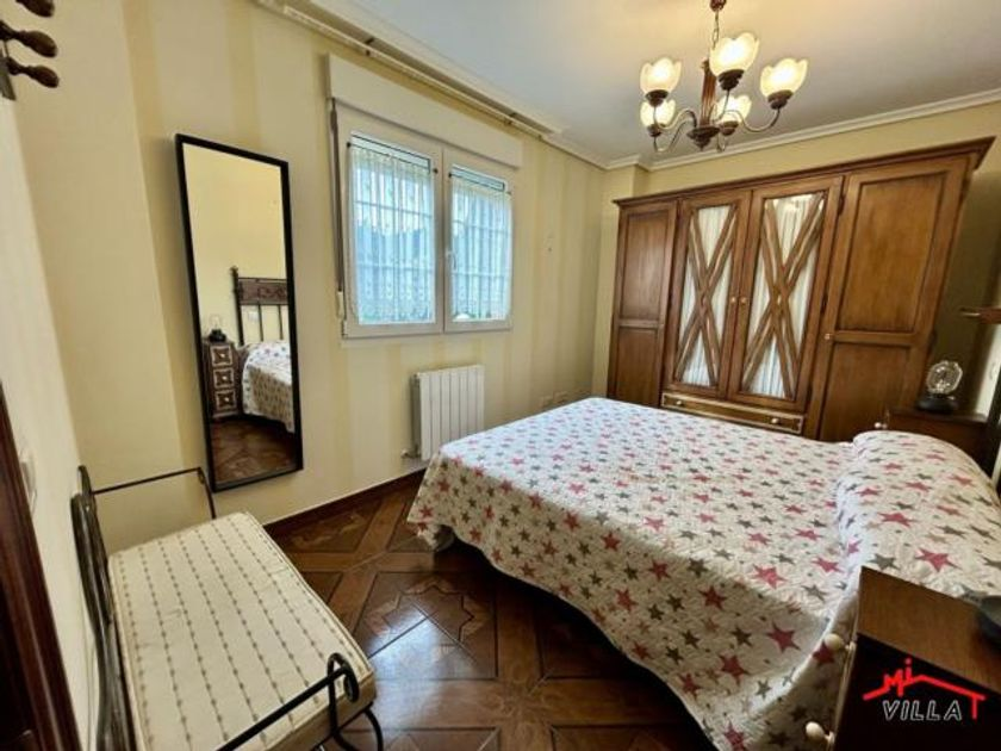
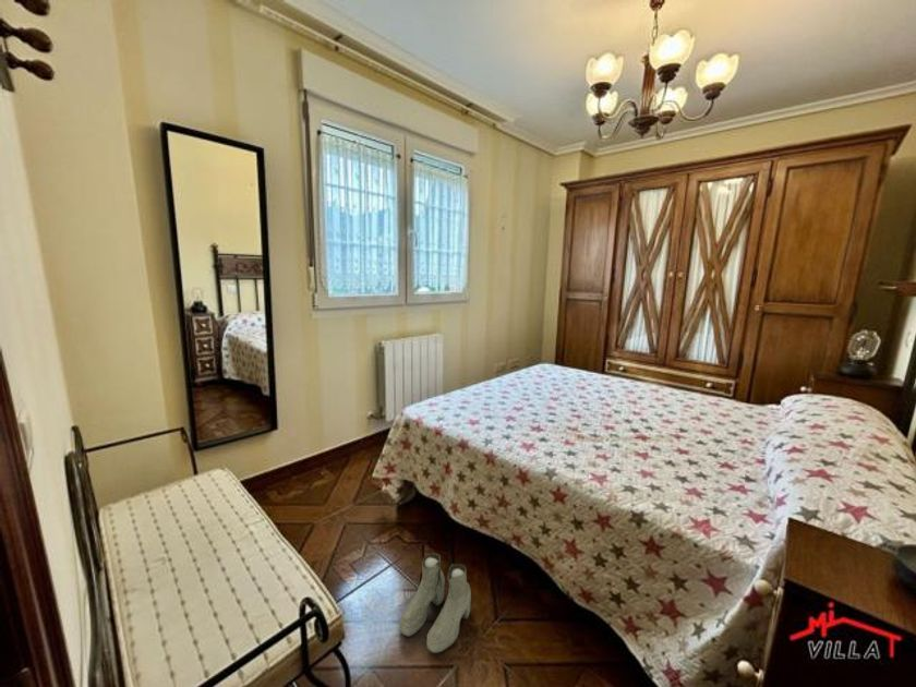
+ boots [398,553,472,654]
